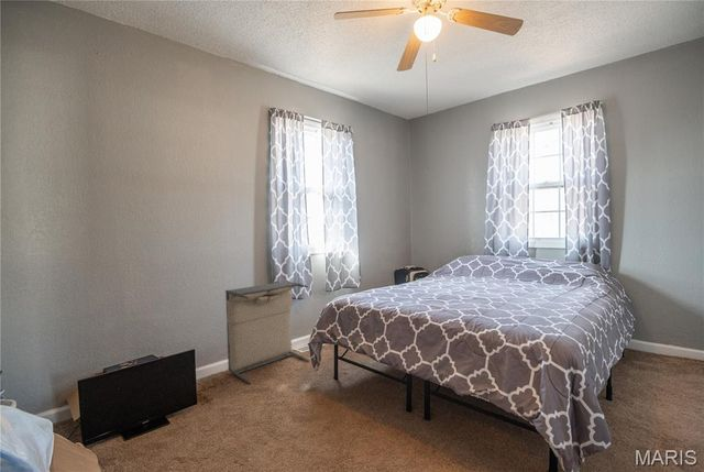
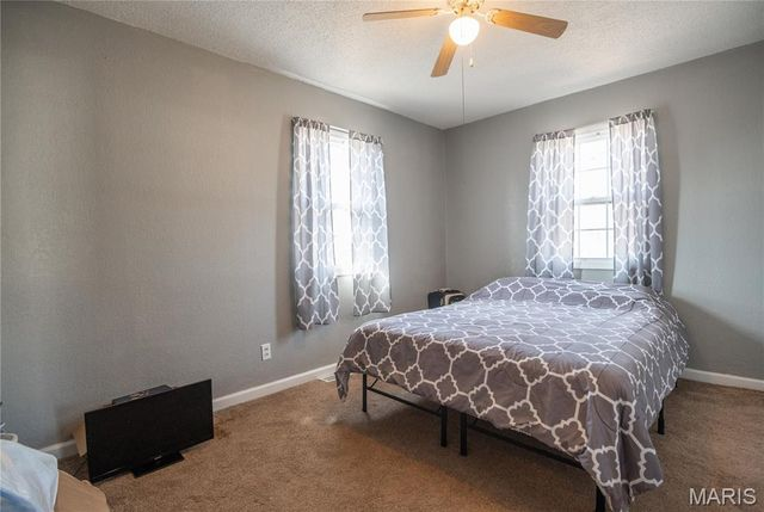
- laundry hamper [224,281,311,385]
